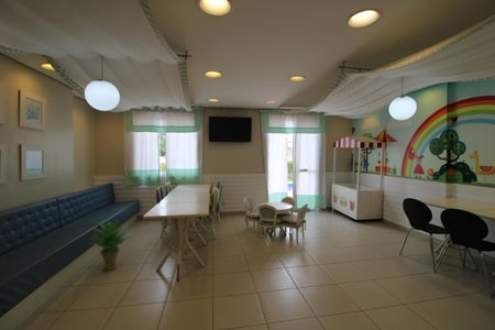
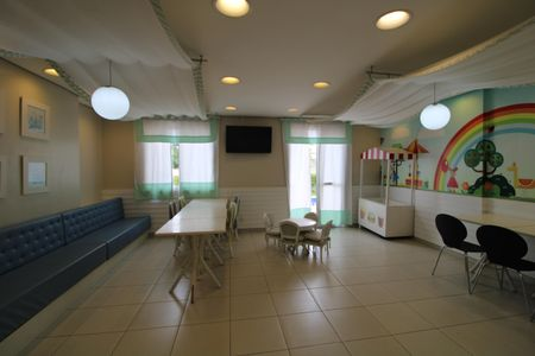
- potted plant [88,219,132,273]
